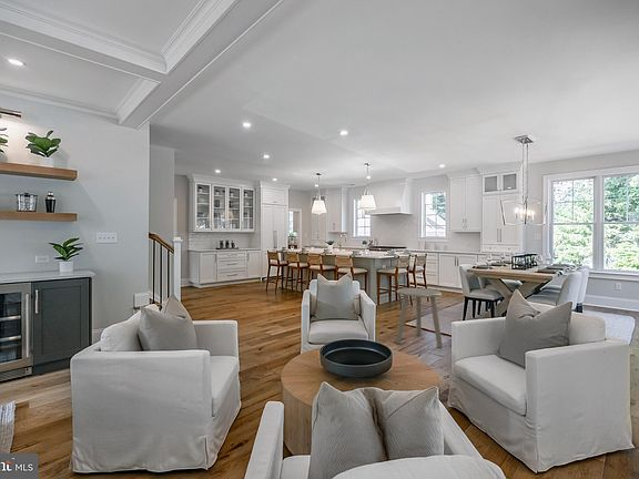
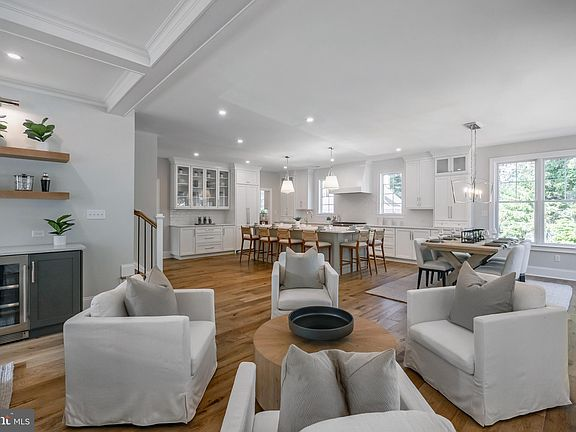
- side table [395,287,444,348]
